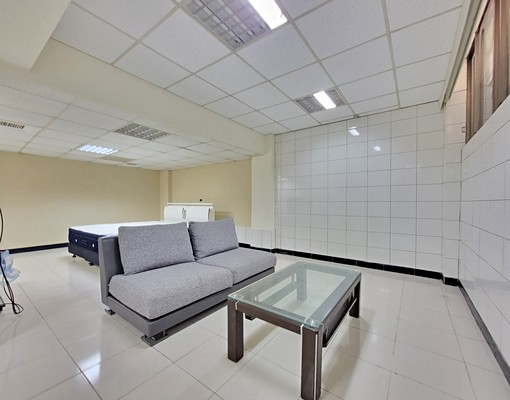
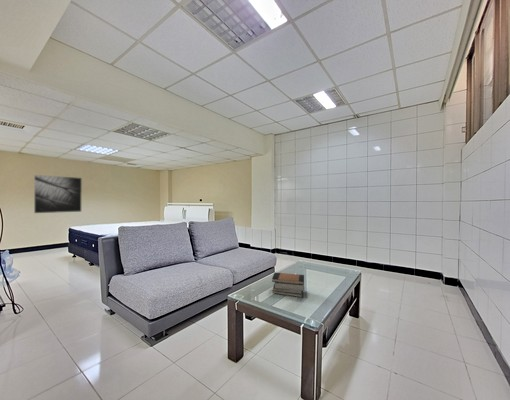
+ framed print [33,174,83,214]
+ book stack [271,272,306,298]
